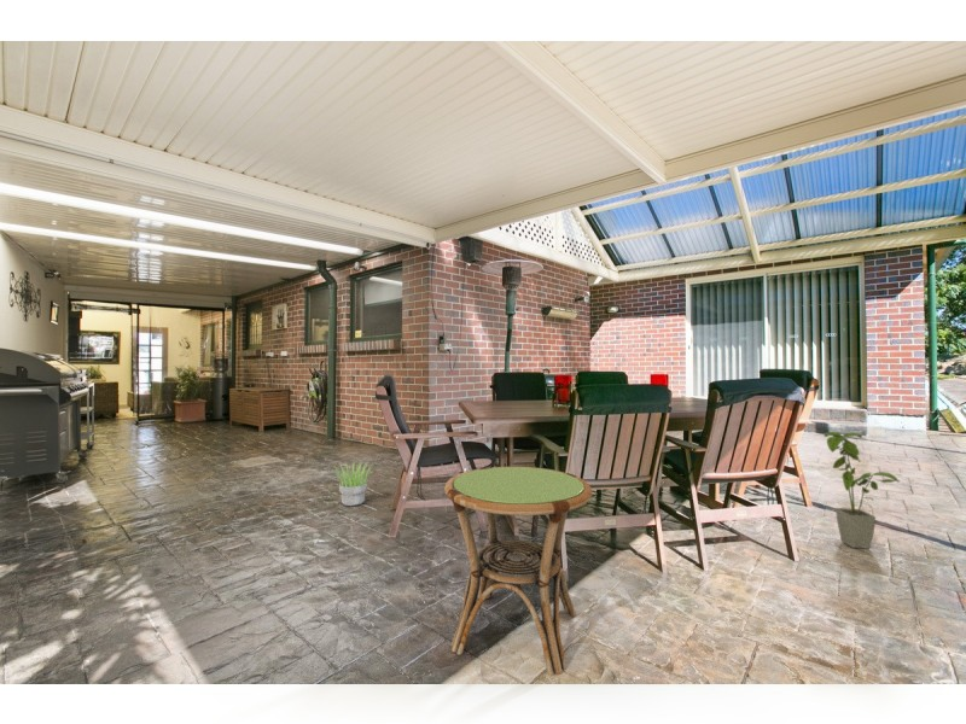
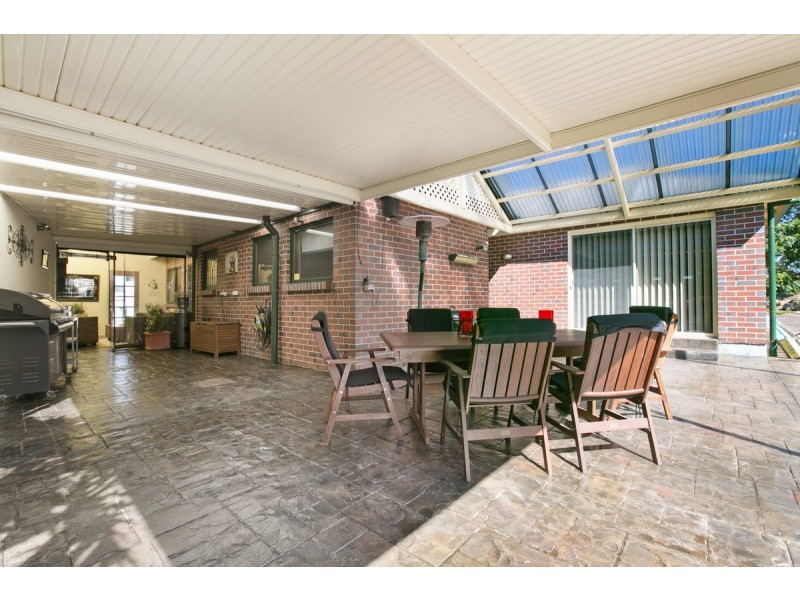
- potted plant [332,461,374,507]
- side table [443,466,593,677]
- house plant [822,431,902,550]
